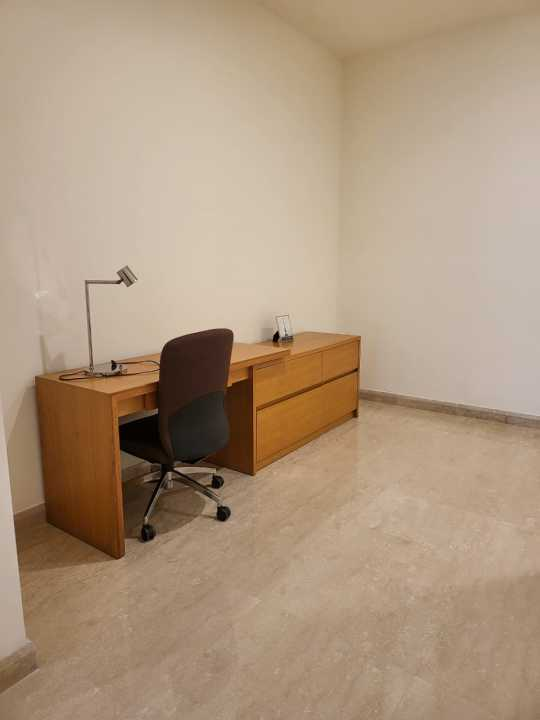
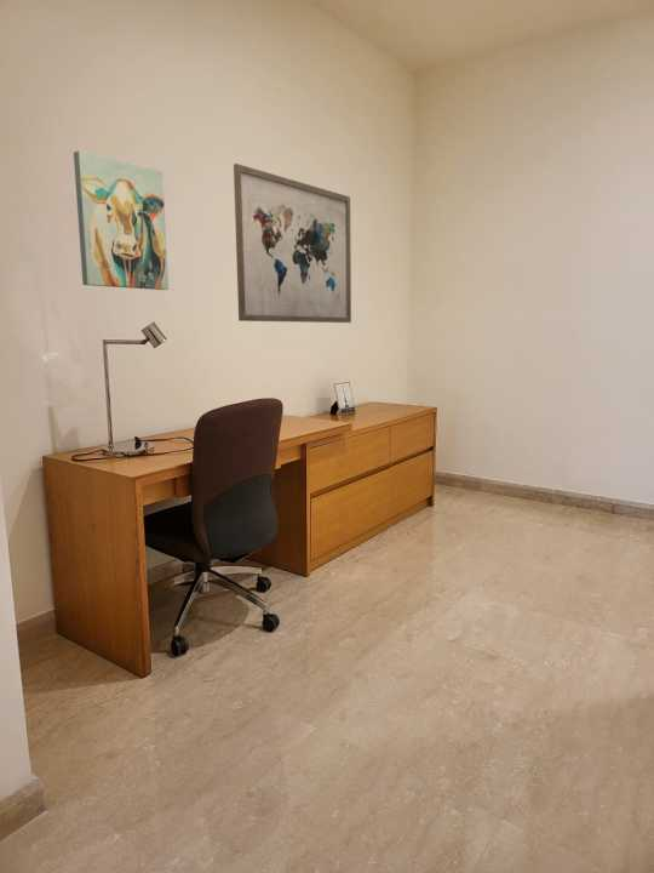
+ wall art [73,149,170,291]
+ wall art [233,162,352,324]
